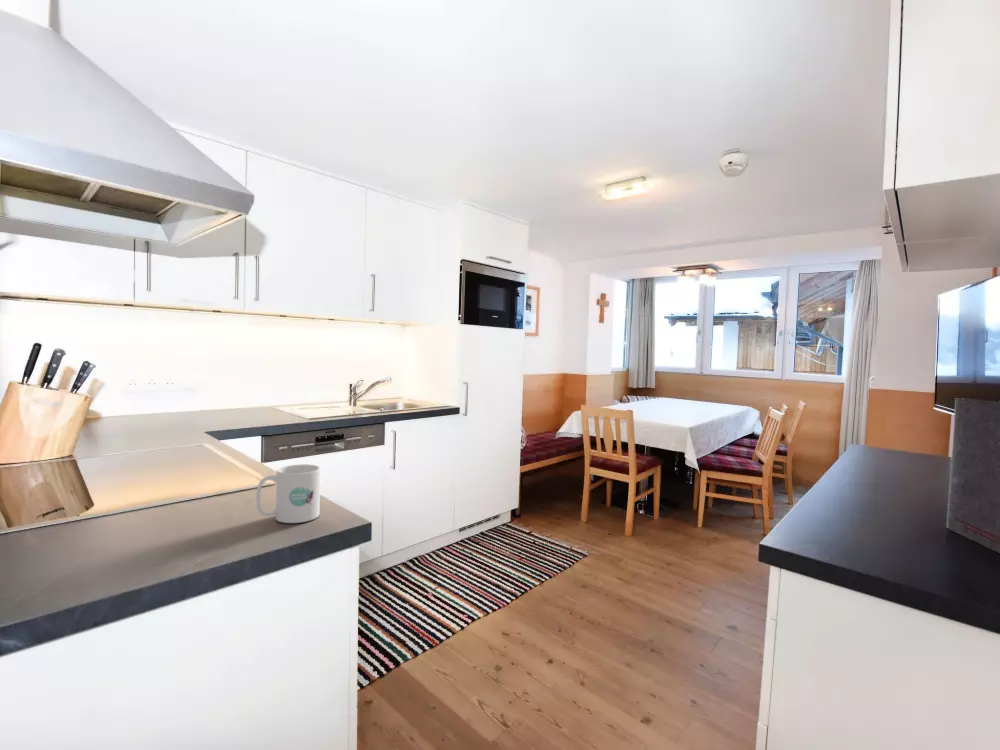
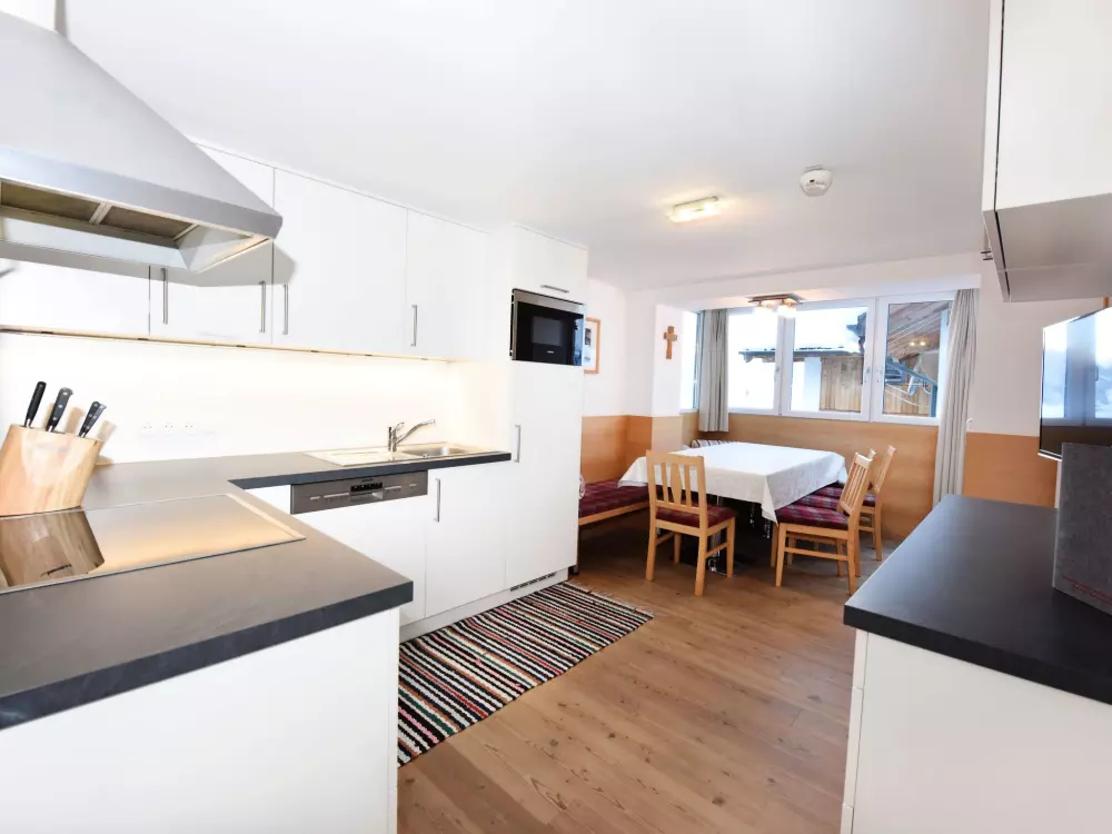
- mug [255,463,321,524]
